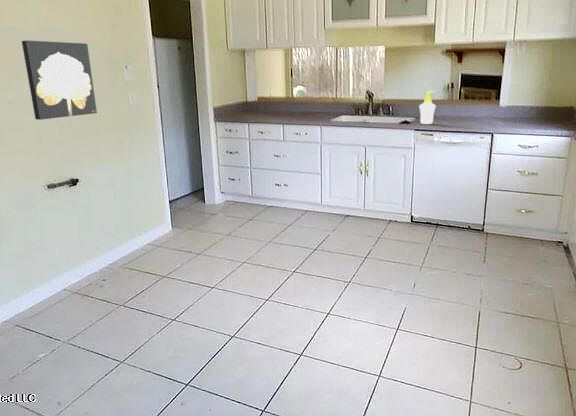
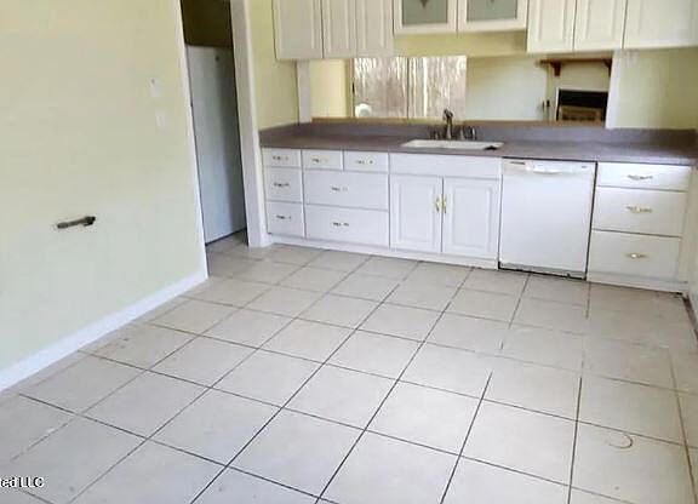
- wall art [21,40,98,121]
- soap bottle [418,90,437,125]
